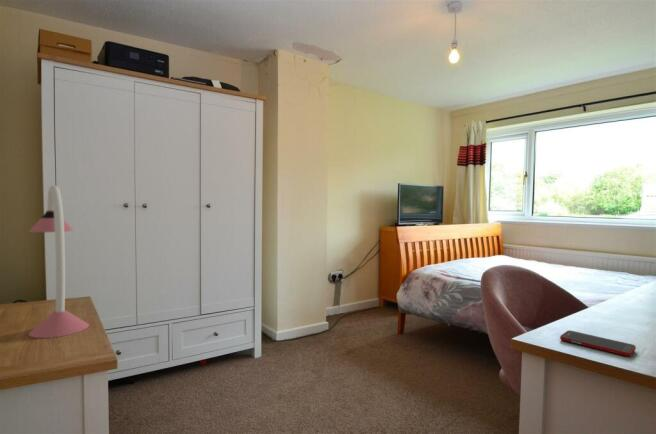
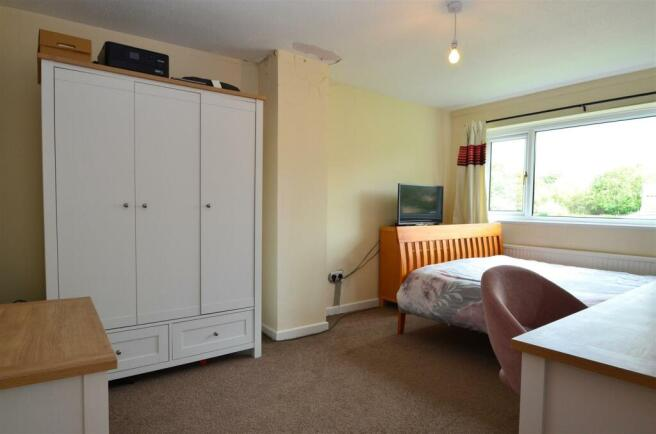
- cell phone [559,329,637,357]
- desk lamp [28,184,90,339]
